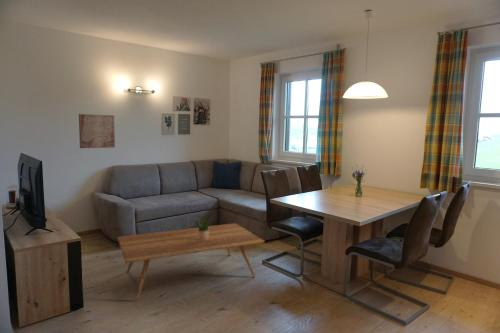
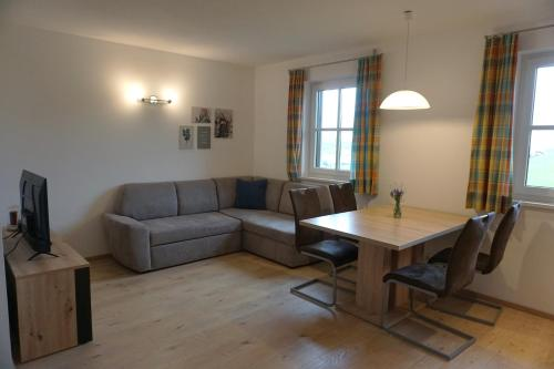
- potted plant [191,214,213,240]
- wall art [78,113,116,149]
- coffee table [116,222,266,301]
